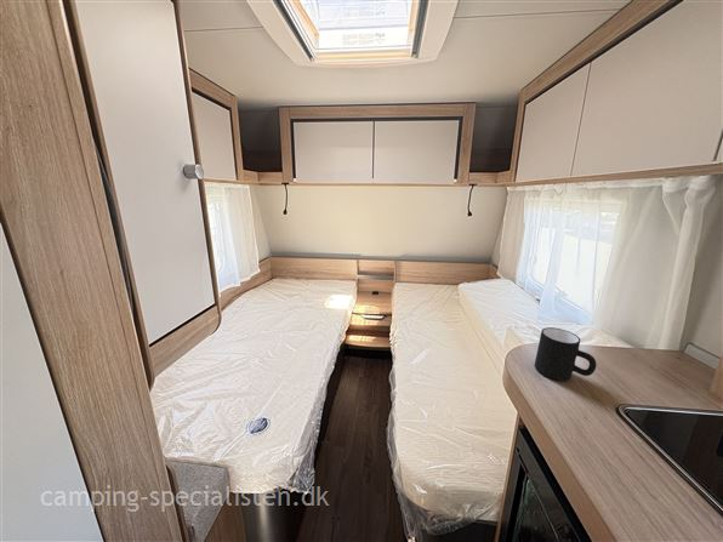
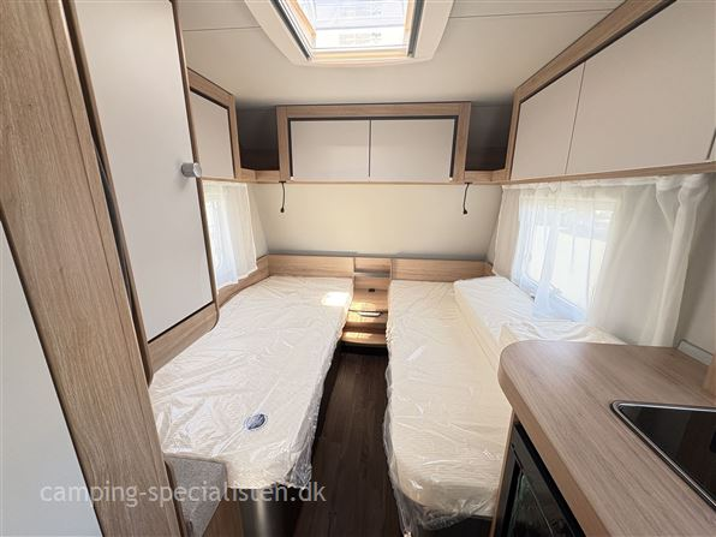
- mug [534,326,598,382]
